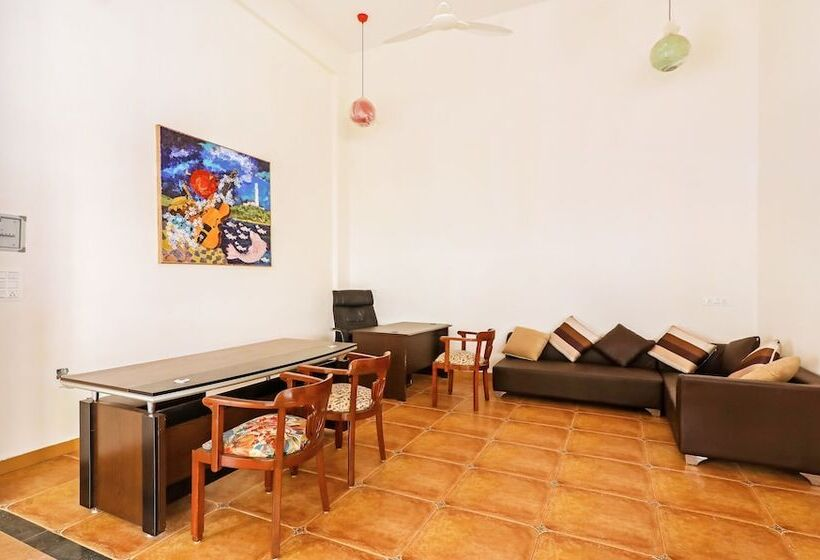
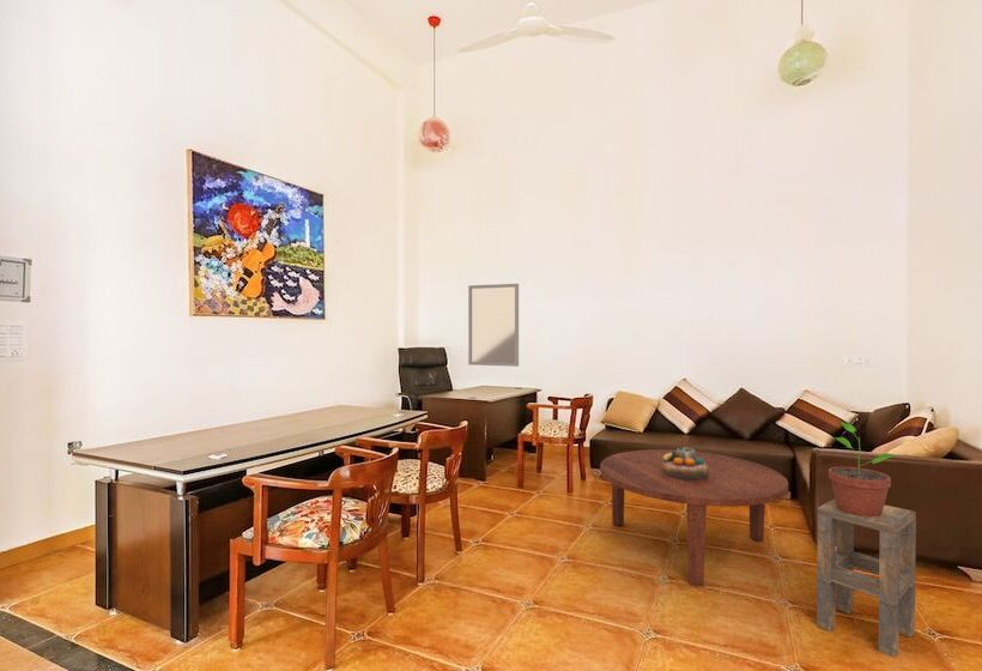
+ home mirror [467,283,520,368]
+ coffee table [599,448,789,588]
+ potted plant [828,421,897,518]
+ decorative bowl [662,446,709,480]
+ side table [816,497,917,659]
